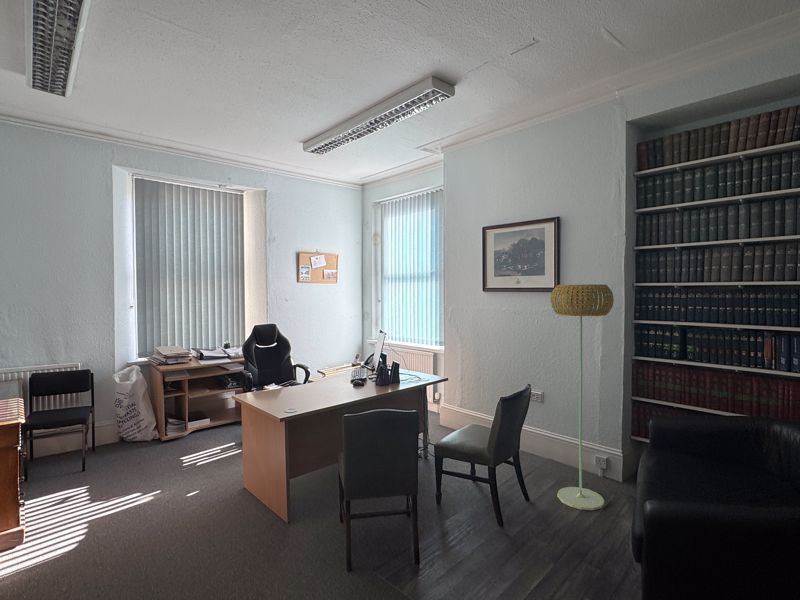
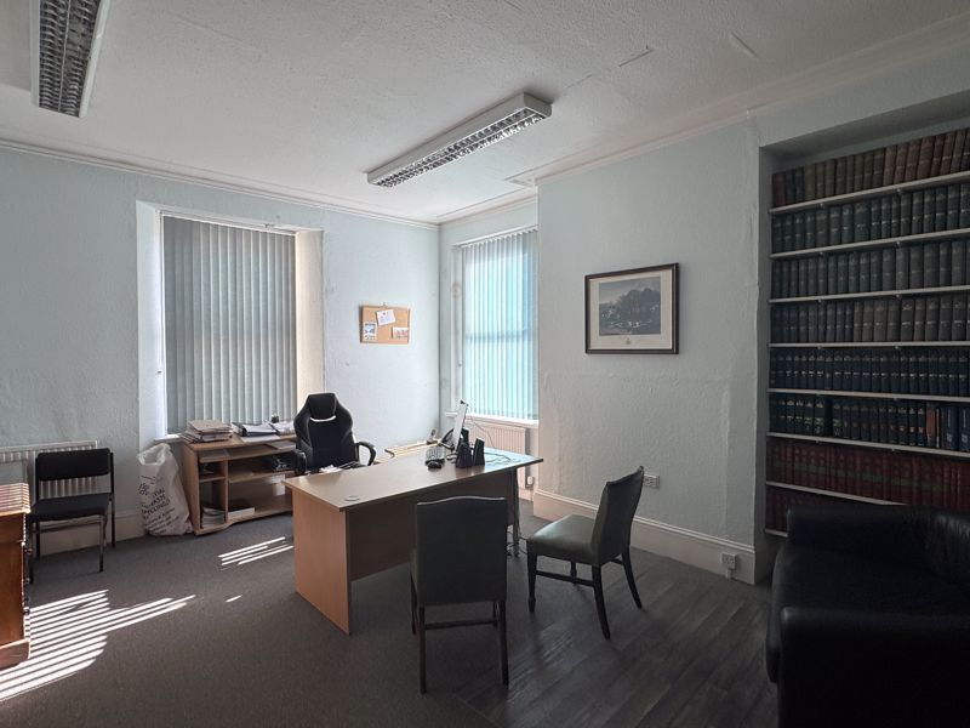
- floor lamp [550,283,615,511]
